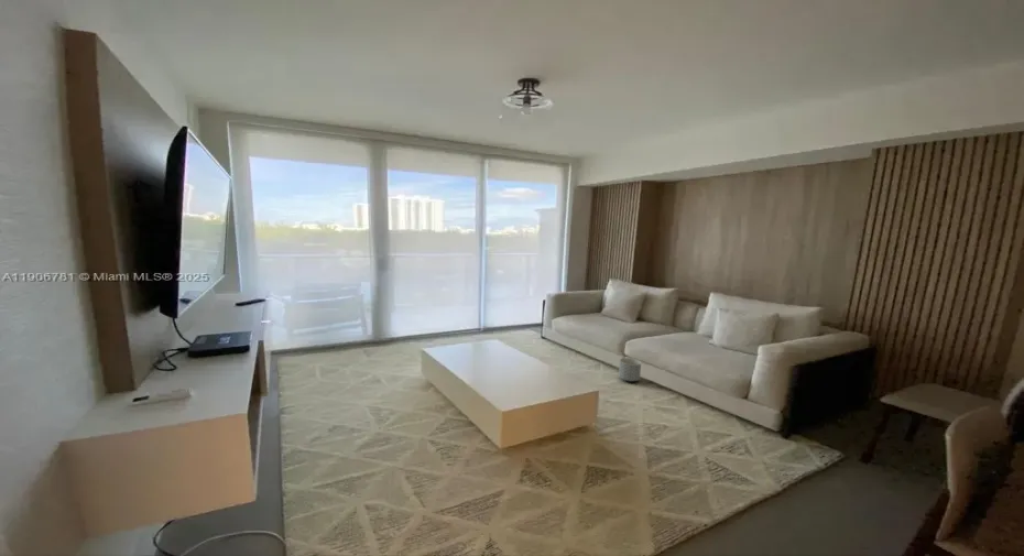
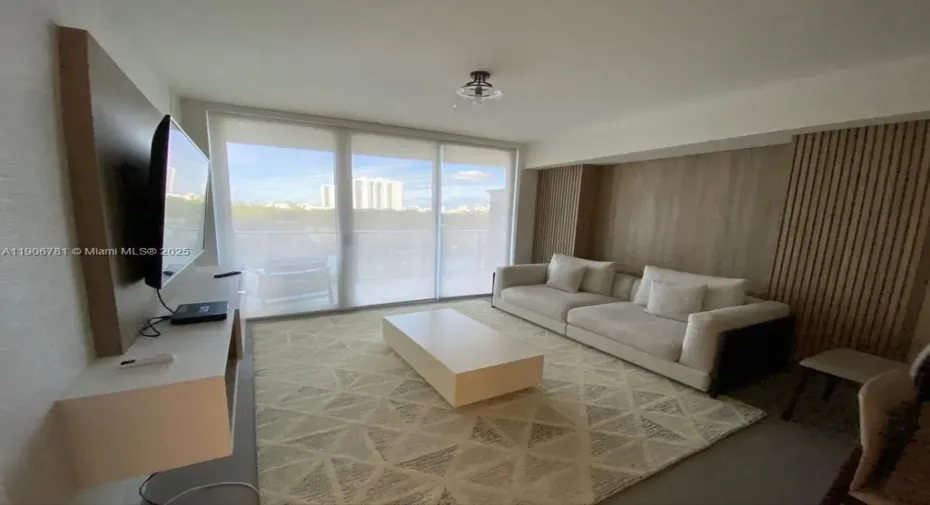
- planter [618,357,642,383]
